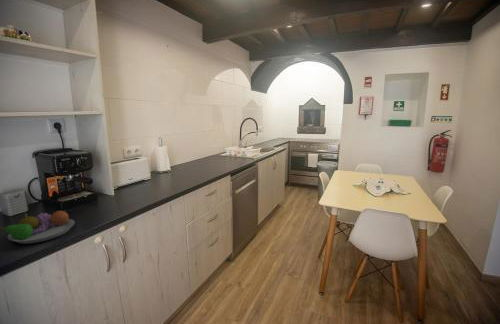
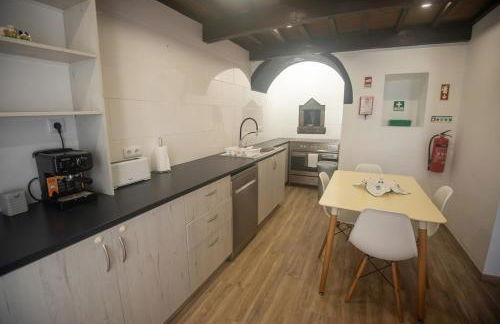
- fruit bowl [0,209,76,245]
